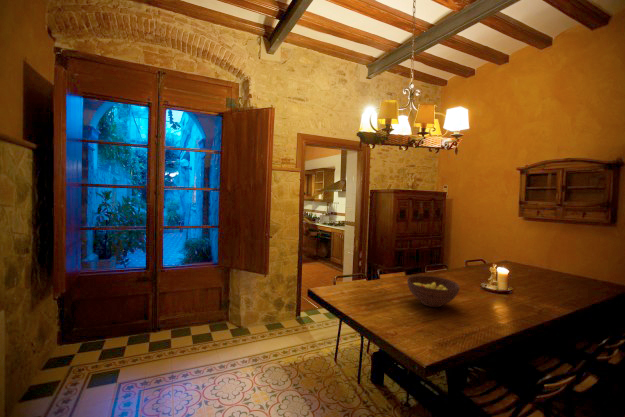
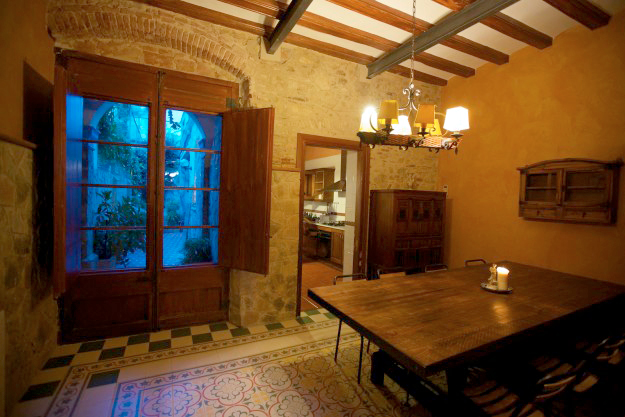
- fruit bowl [406,274,461,308]
